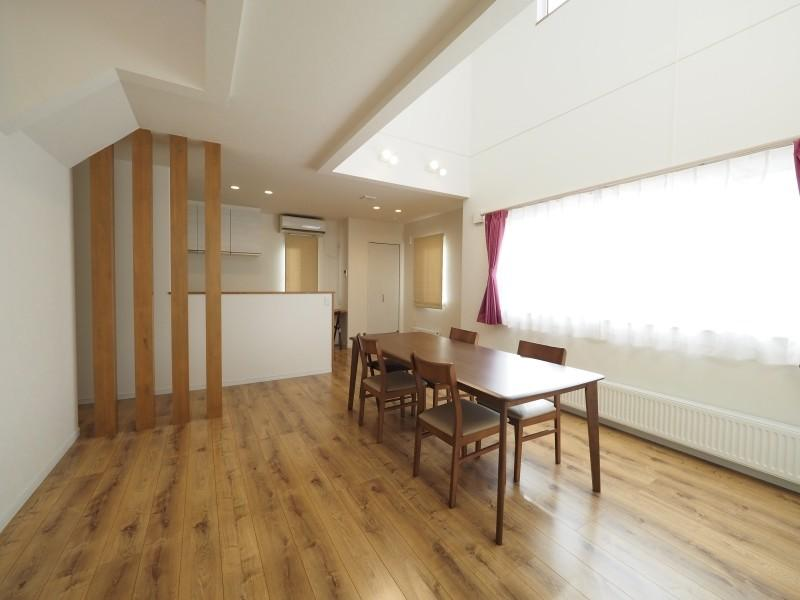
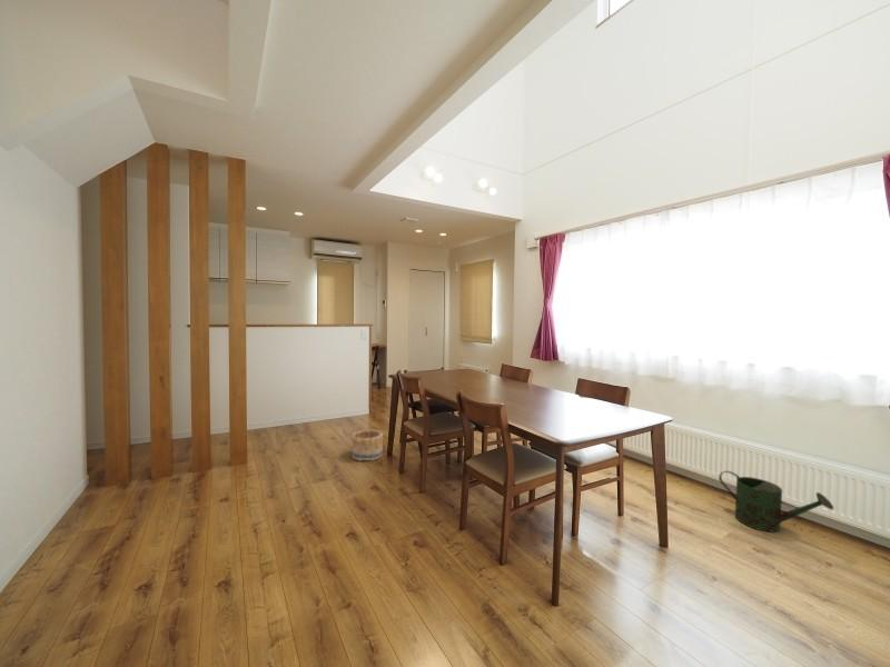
+ watering can [718,470,834,534]
+ basket [350,428,384,461]
